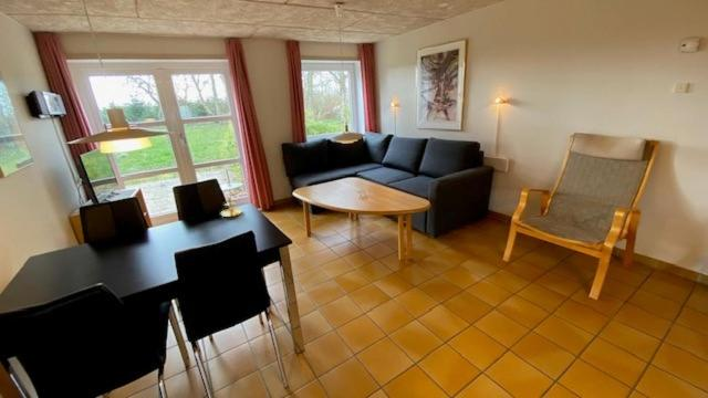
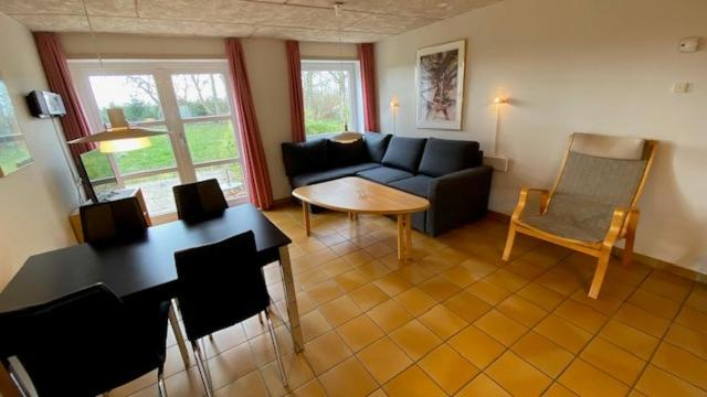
- candle holder [220,192,243,218]
